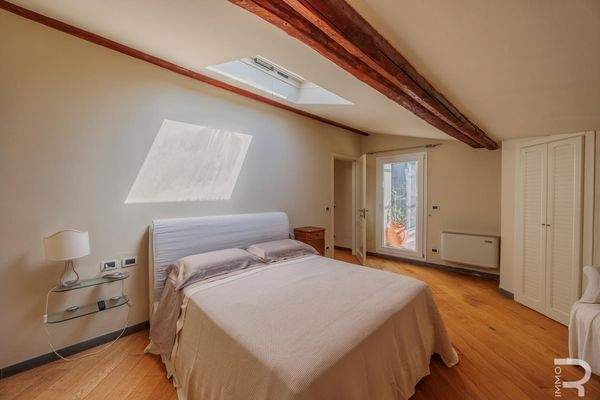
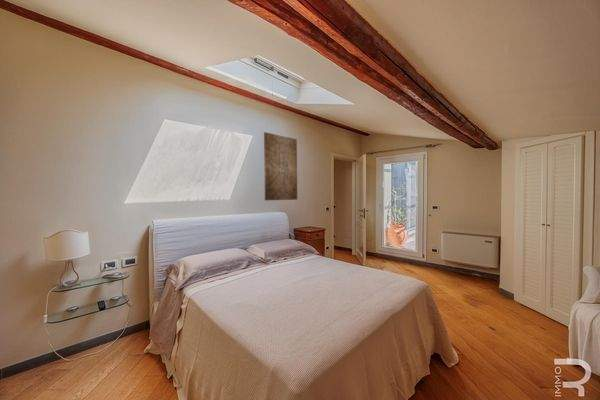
+ wall art [263,131,298,201]
